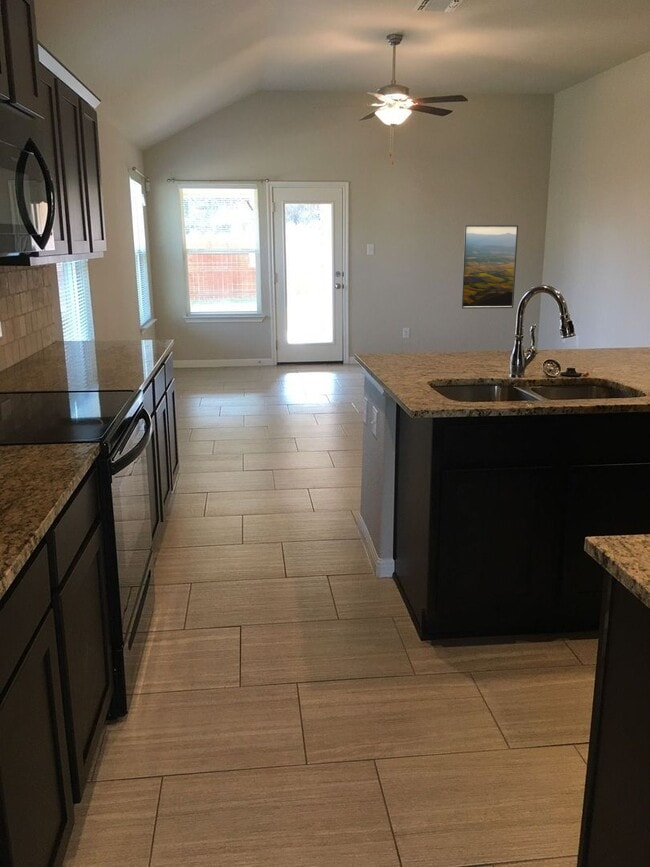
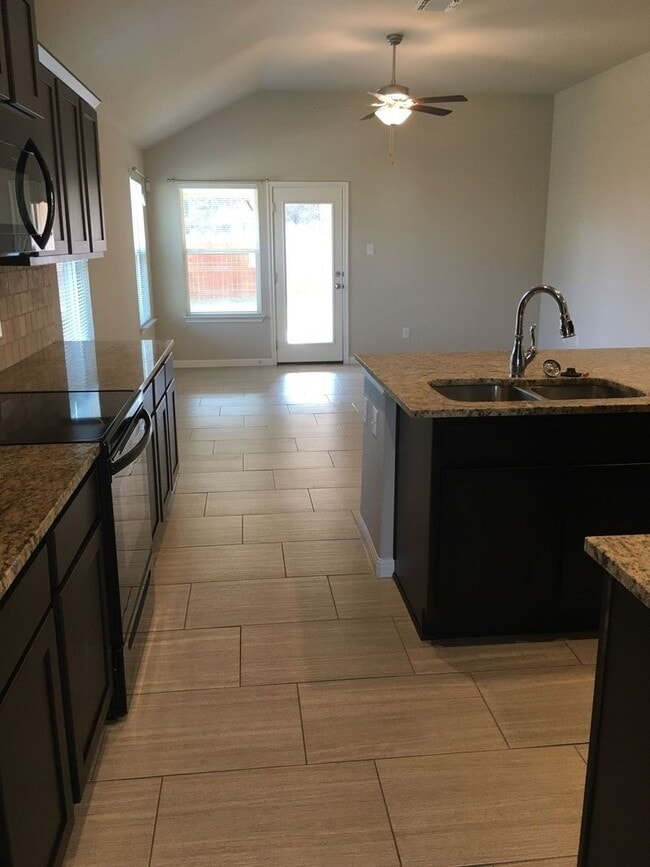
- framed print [460,224,519,310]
